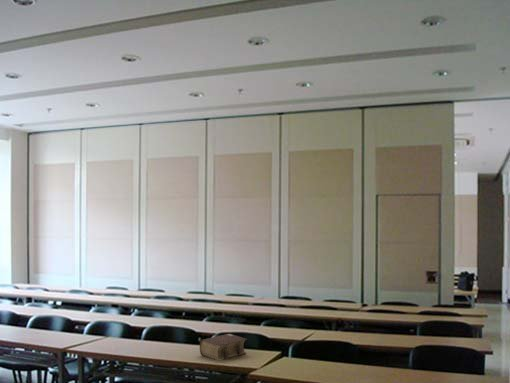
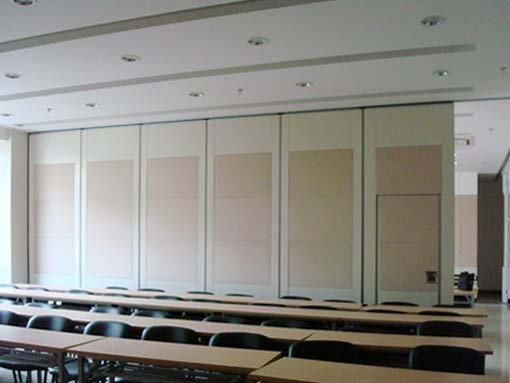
- bible [199,333,248,361]
